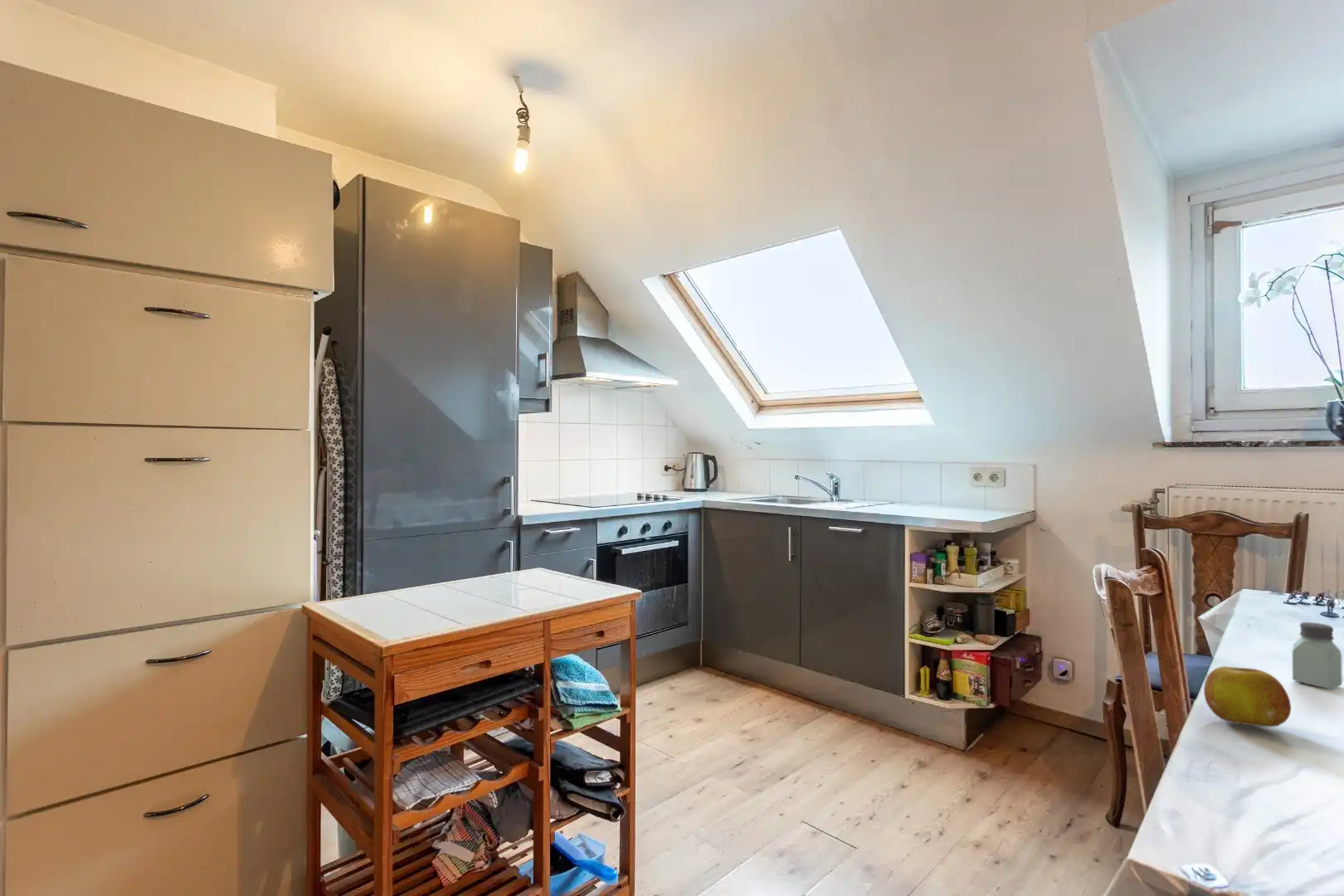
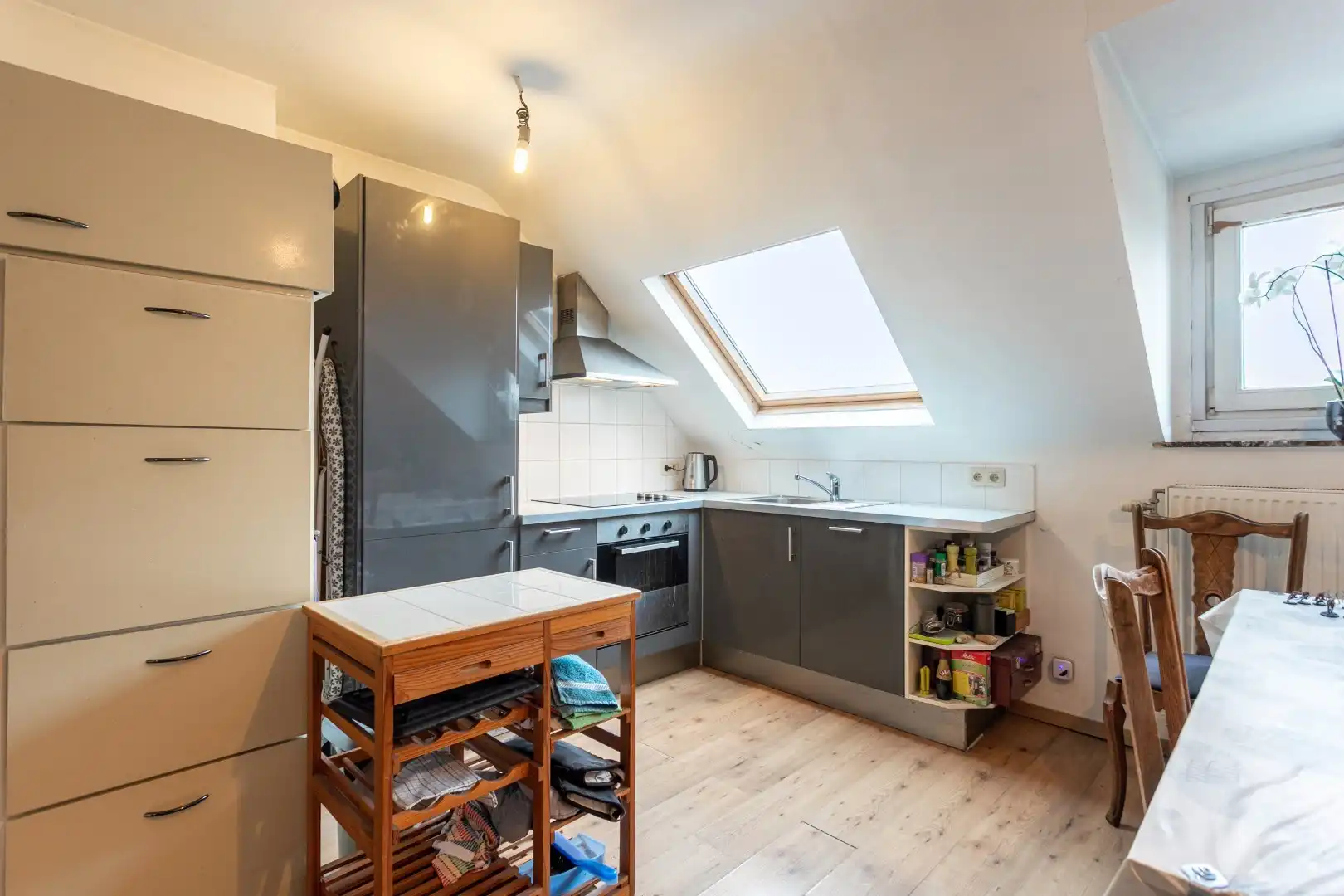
- fruit [1203,665,1292,728]
- saltshaker [1292,621,1343,689]
